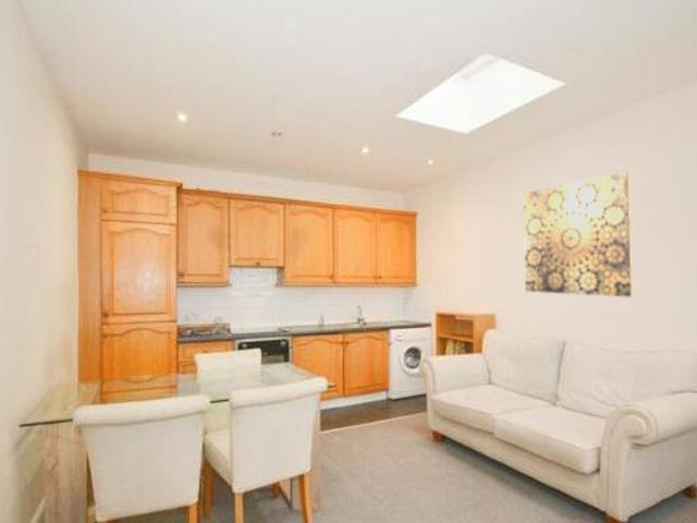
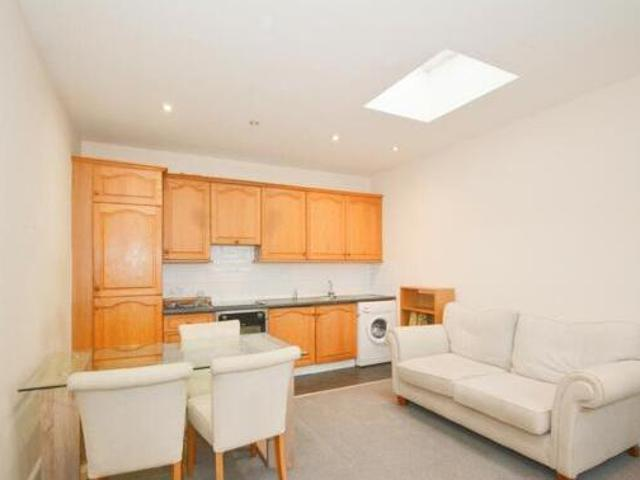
- wall art [523,171,633,297]
